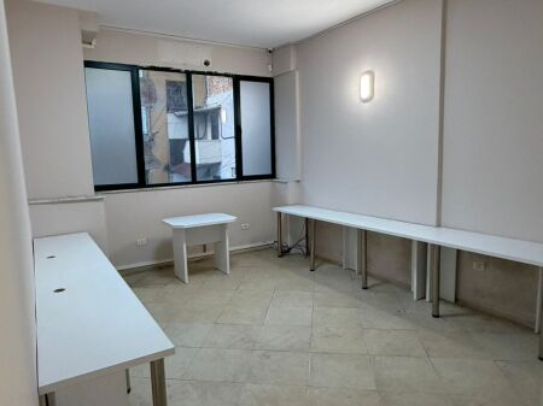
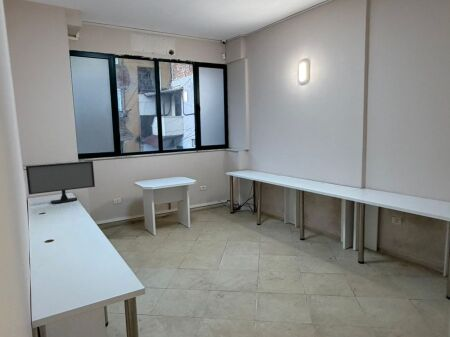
+ computer monitor [25,160,96,205]
